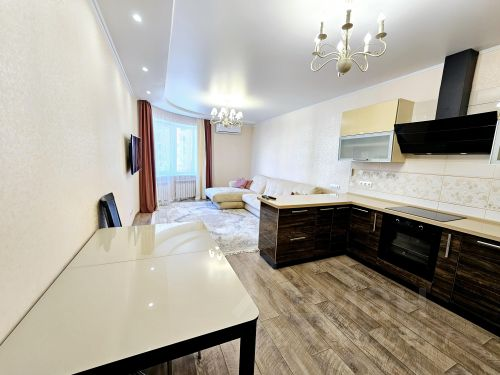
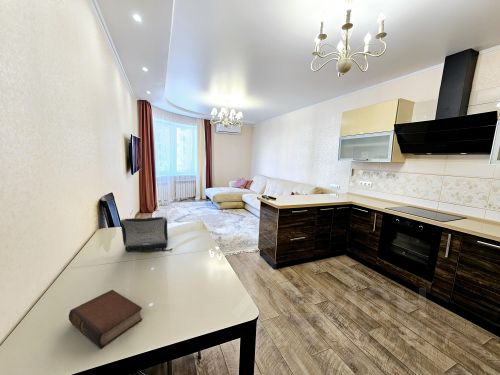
+ laptop [120,216,173,253]
+ book [68,289,143,350]
